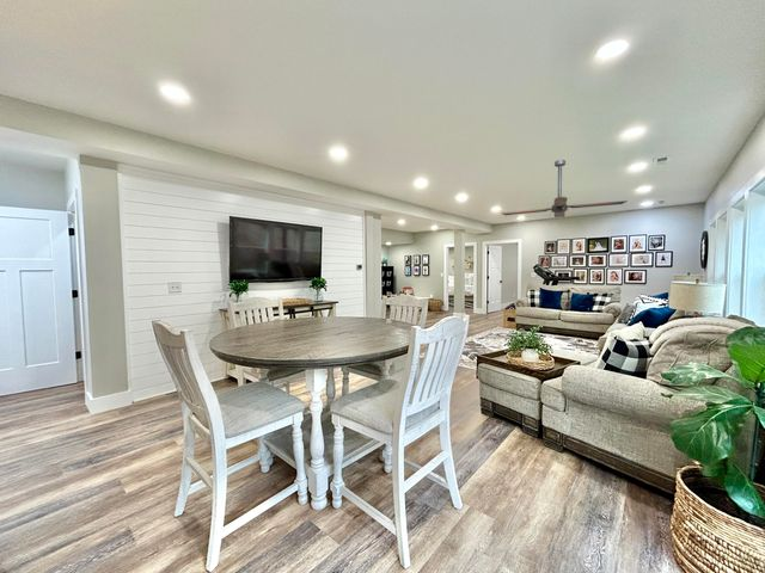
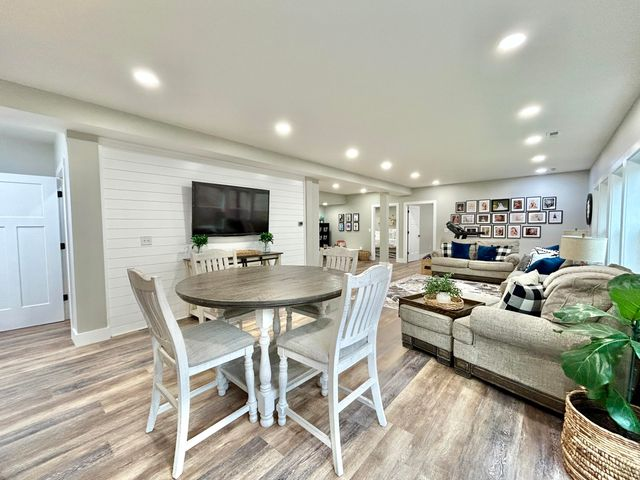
- ceiling fan [501,159,629,218]
